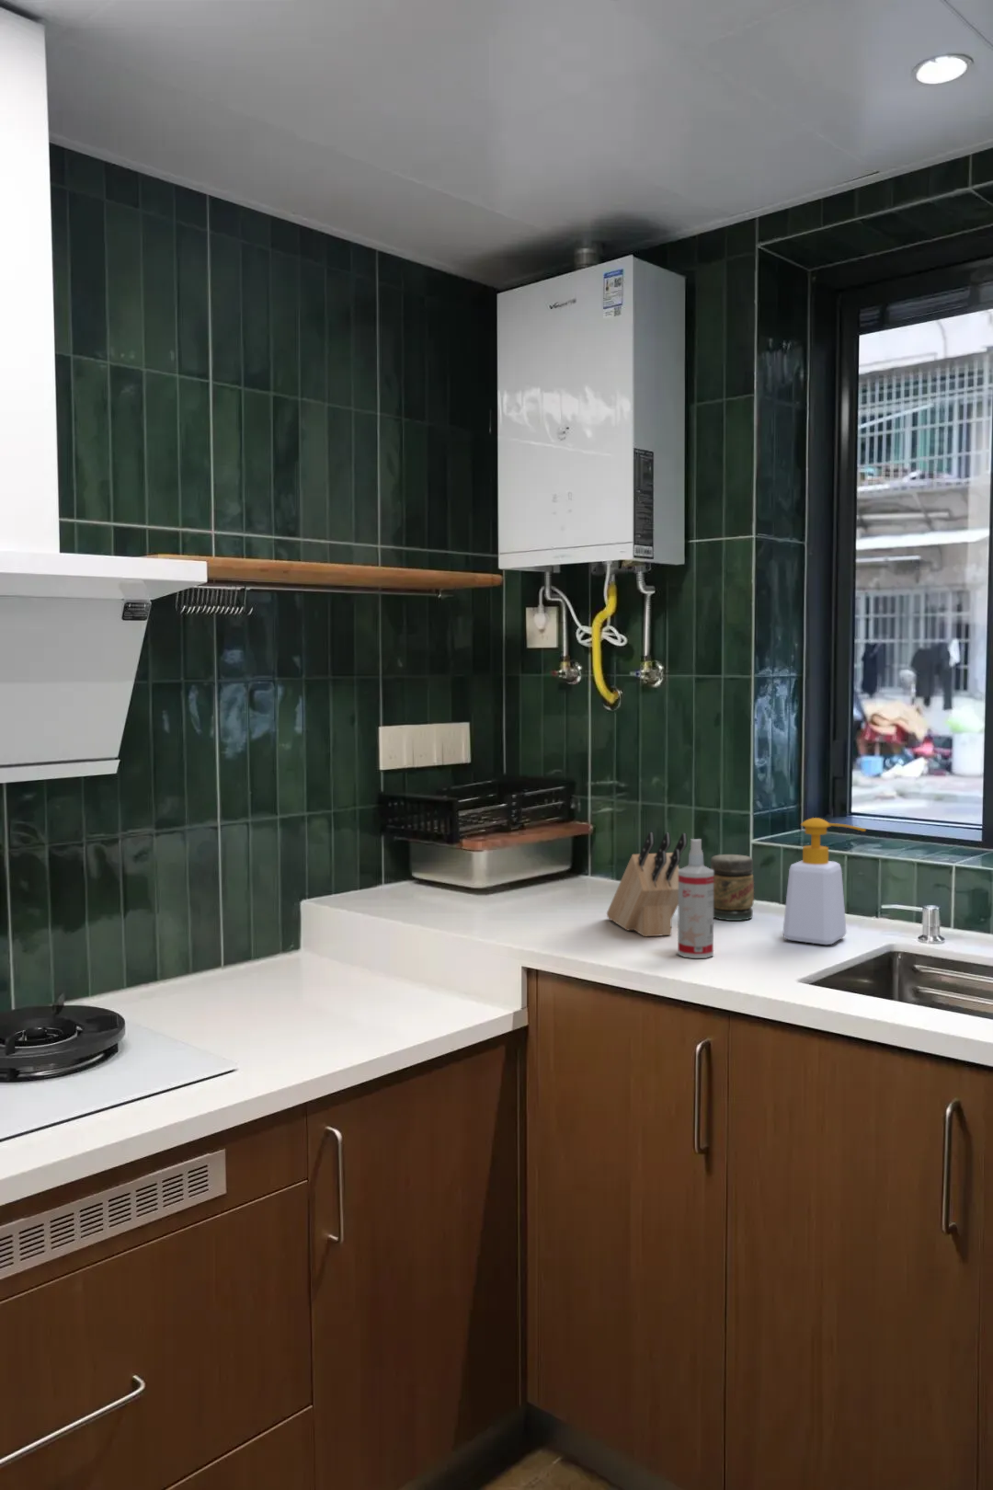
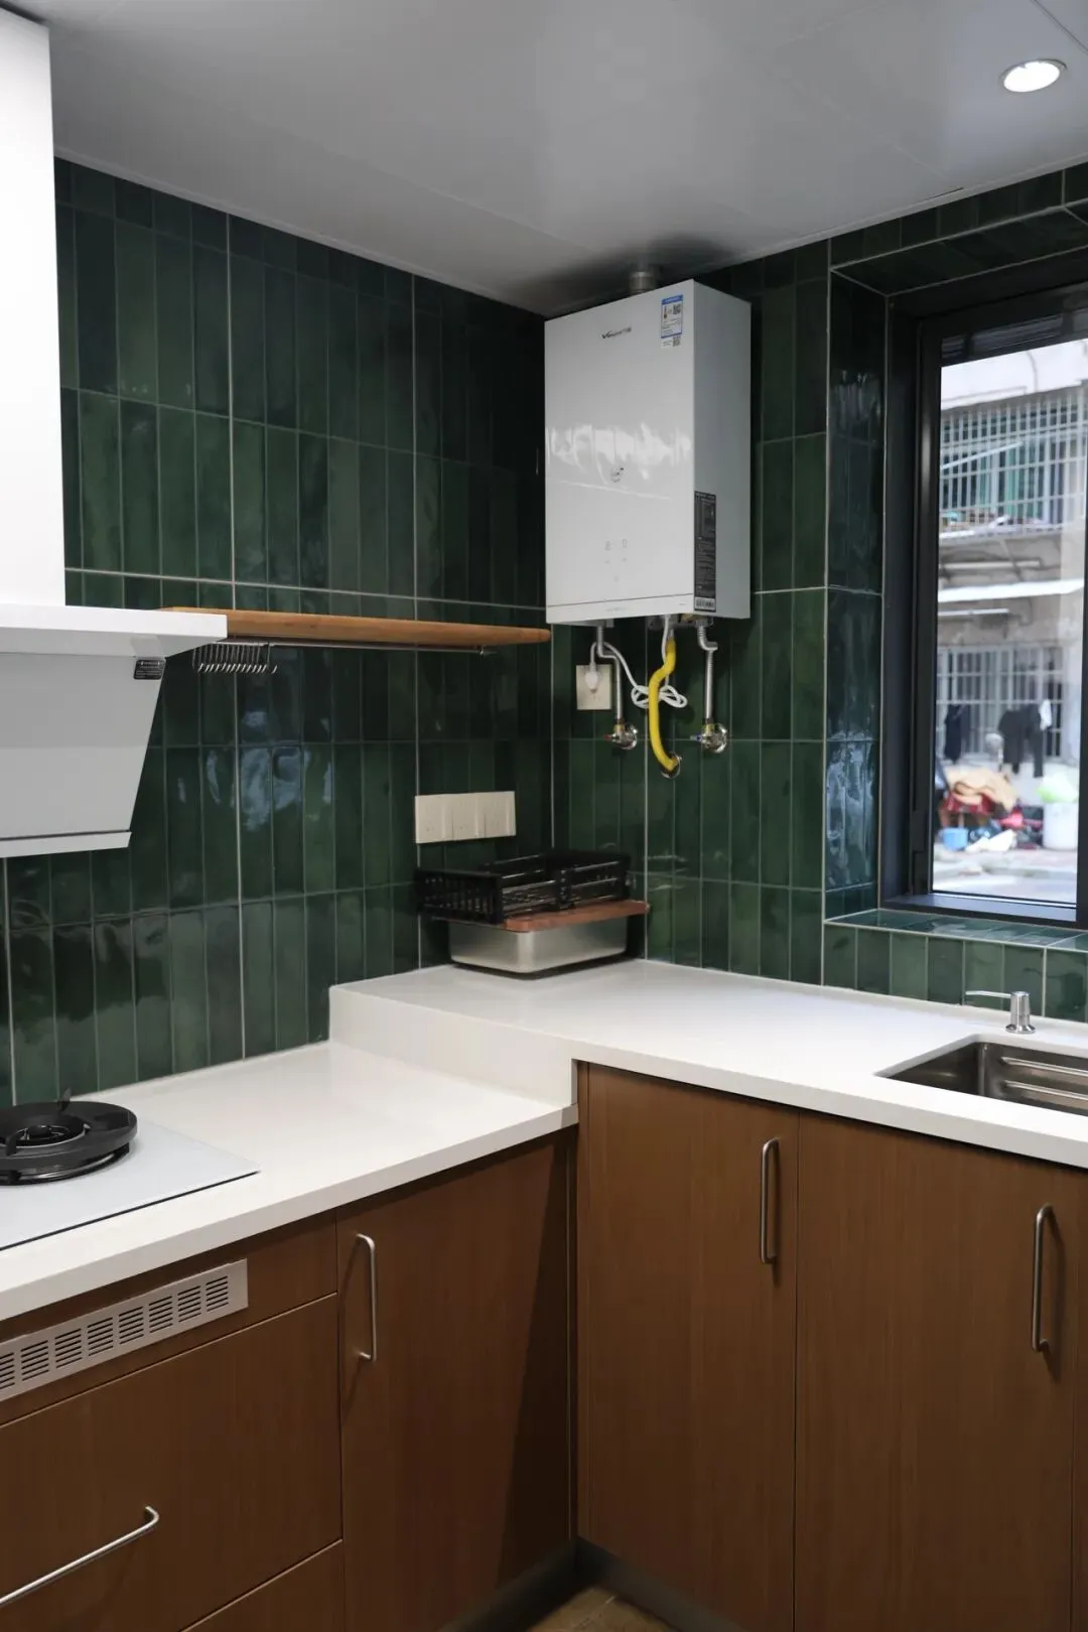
- knife block [606,831,688,937]
- jar [709,854,755,921]
- soap bottle [781,817,867,946]
- spray bottle [677,838,715,959]
